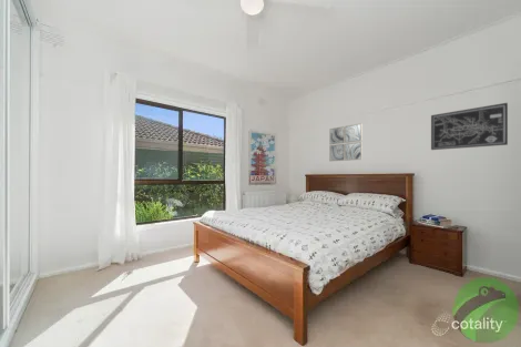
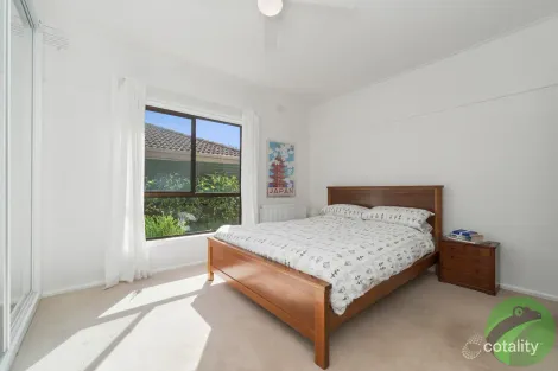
- wall art [328,122,364,162]
- wall art [430,102,509,151]
